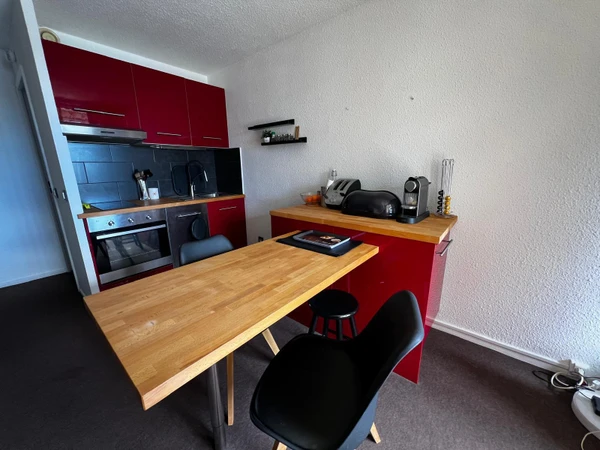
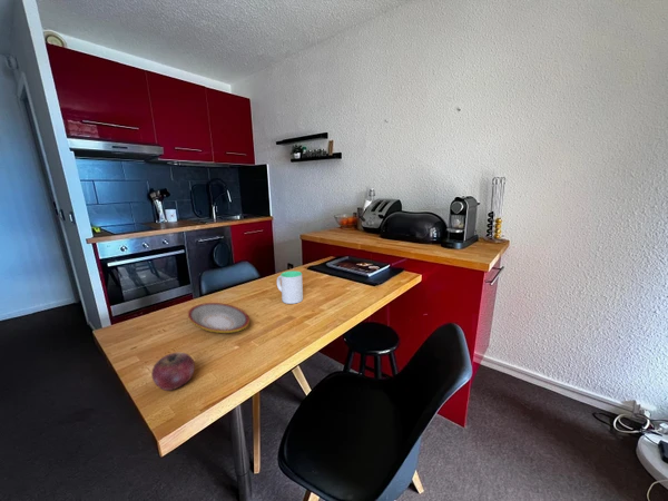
+ plate [187,302,250,334]
+ mug [276,269,304,305]
+ apple [150,352,196,392]
